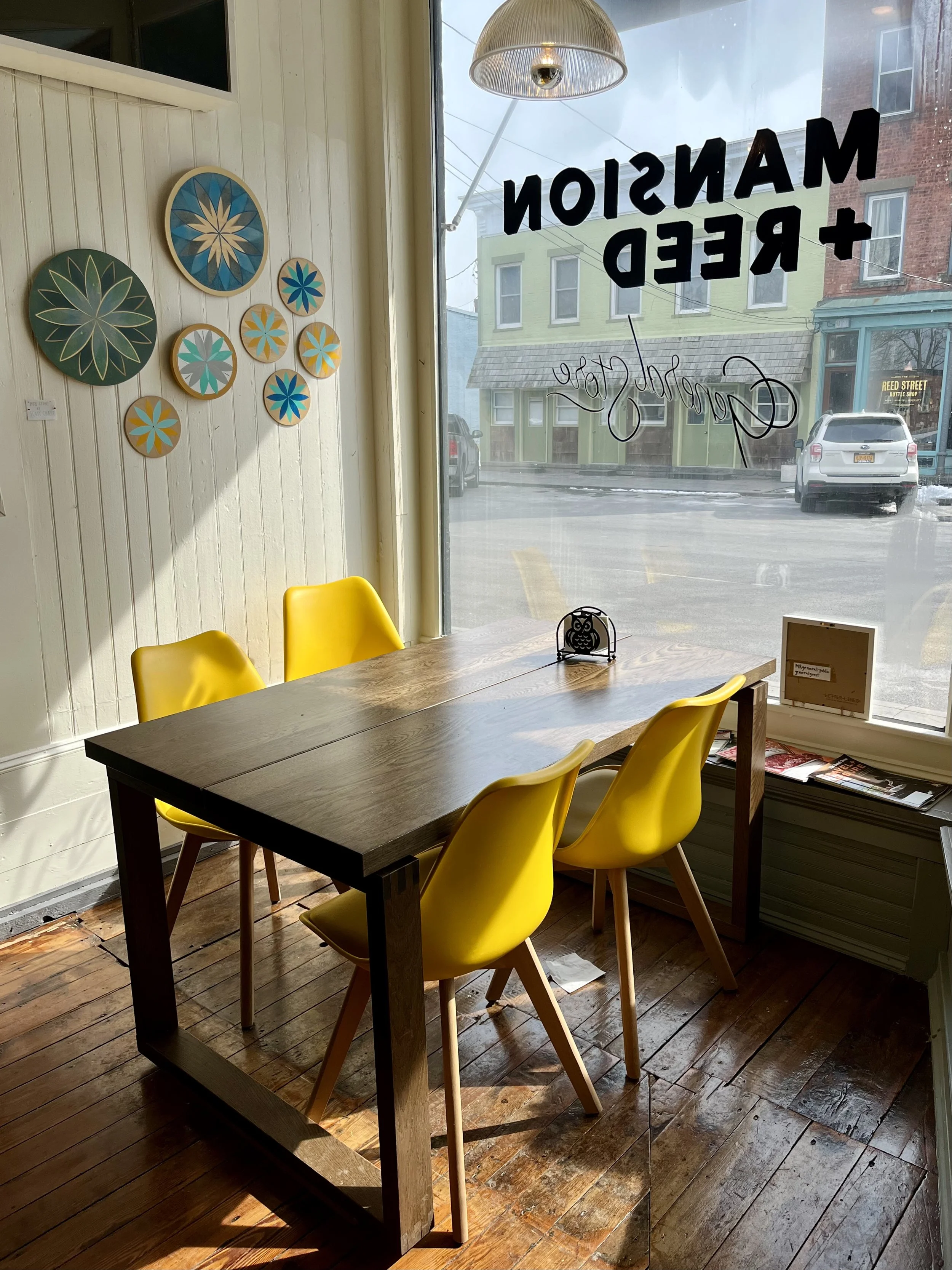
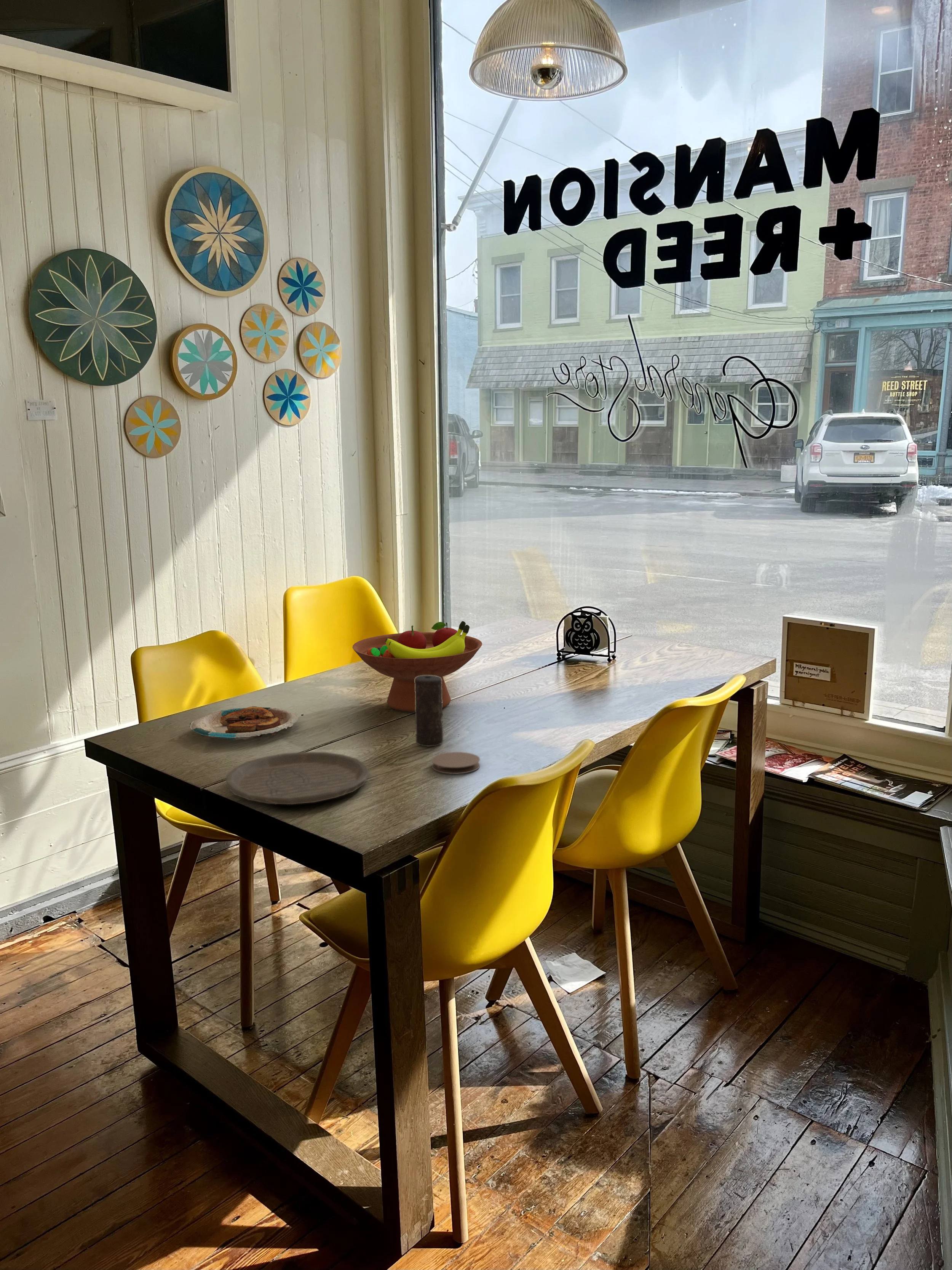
+ plate [225,752,370,805]
+ candle [414,675,444,747]
+ fruit bowl [352,621,482,712]
+ coaster [431,752,481,774]
+ plate [188,706,299,741]
